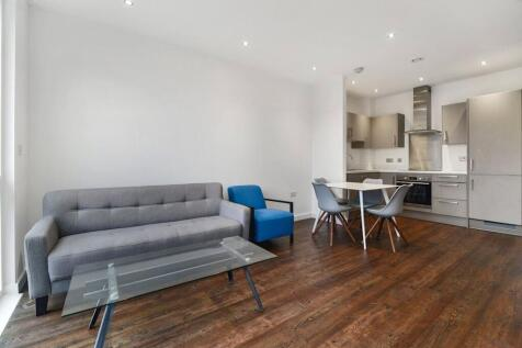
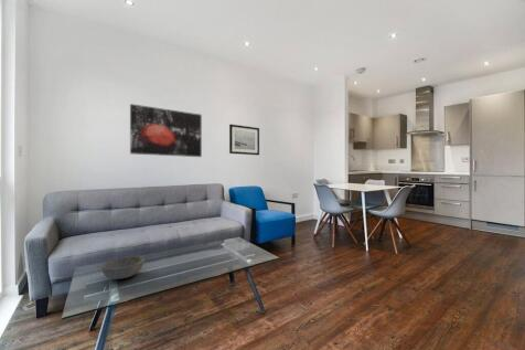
+ wall art [228,124,260,156]
+ wall art [129,103,203,158]
+ bowl [100,255,144,280]
